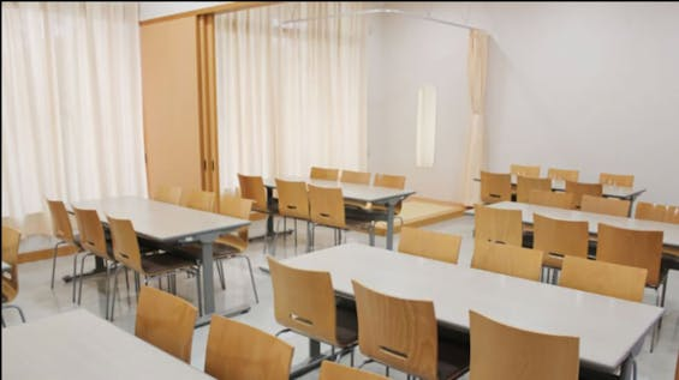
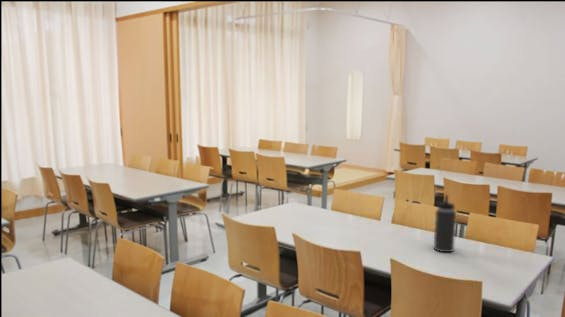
+ thermos bottle [433,194,457,253]
